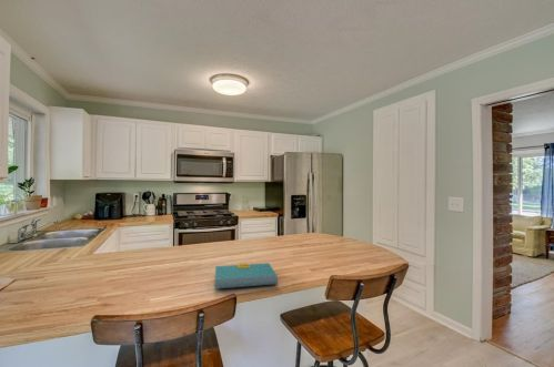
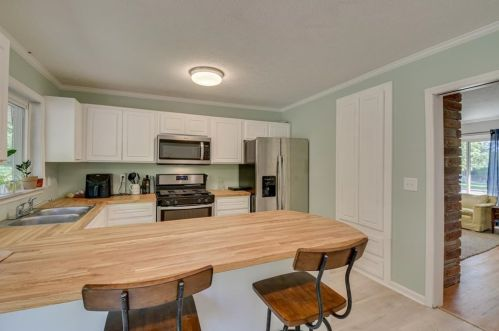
- book [214,262,279,290]
